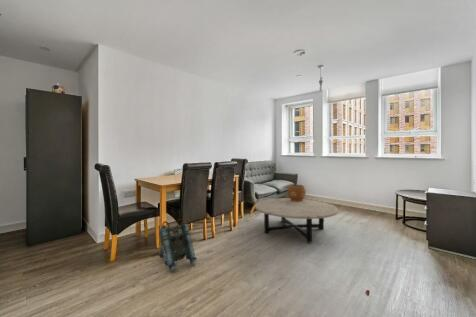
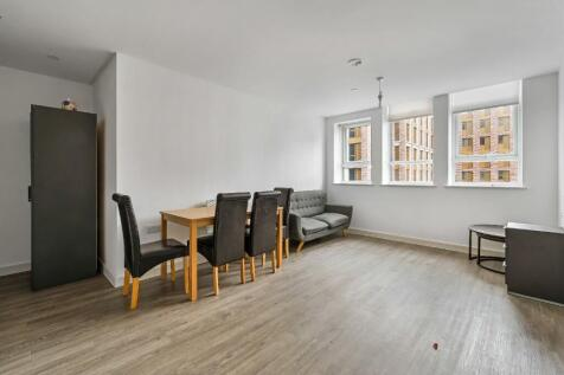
- coffee table [253,197,339,244]
- backpack [158,218,198,272]
- ceramic pot [286,184,307,202]
